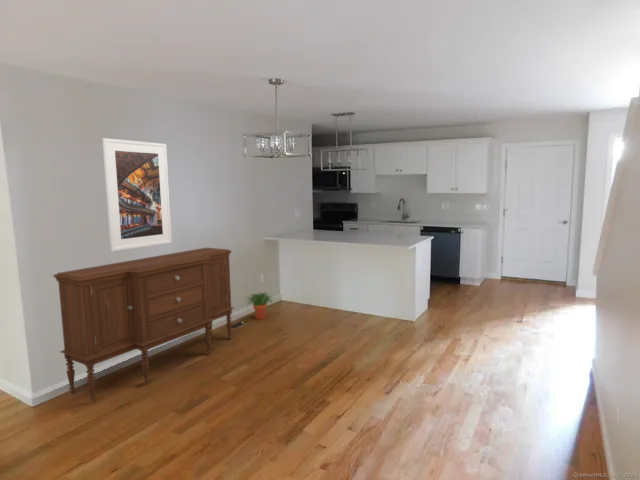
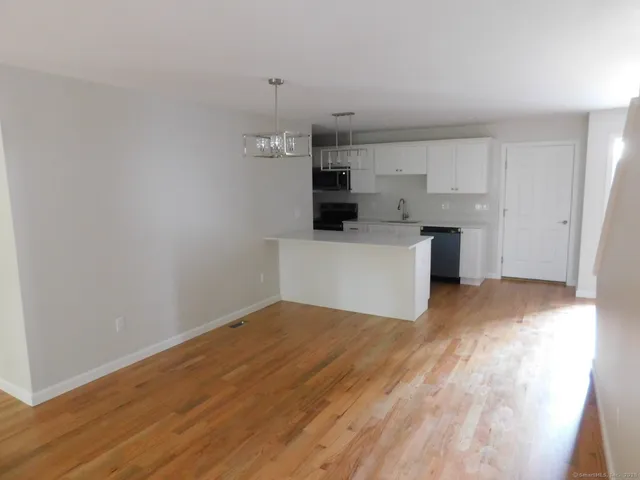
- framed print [101,137,173,253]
- potted plant [245,291,276,320]
- sideboard [52,247,235,402]
